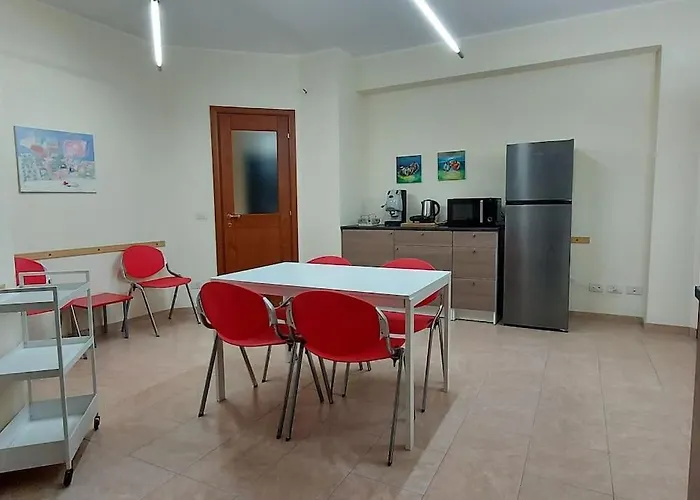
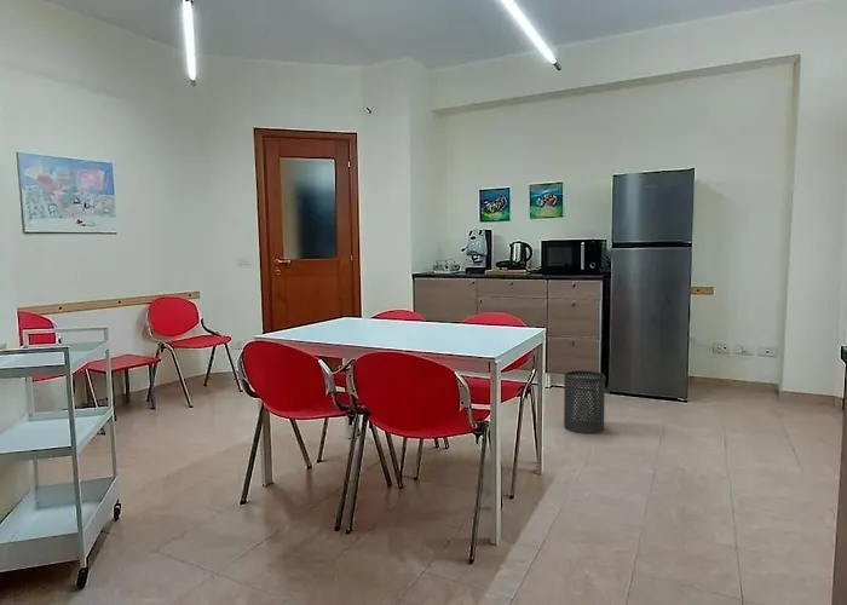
+ trash can [563,369,607,434]
